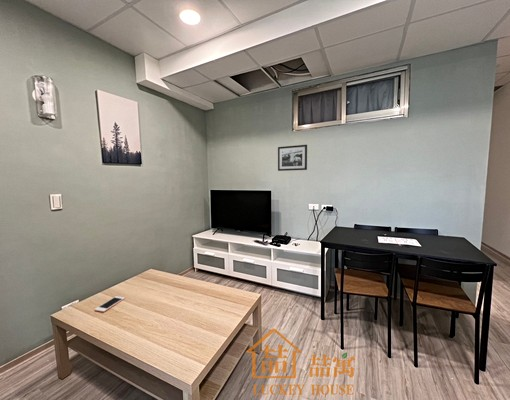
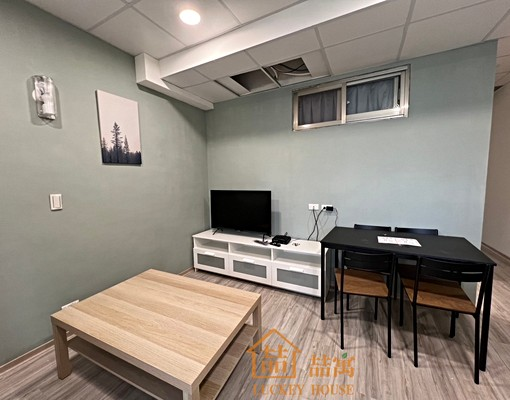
- cell phone [94,295,126,313]
- picture frame [277,144,308,172]
